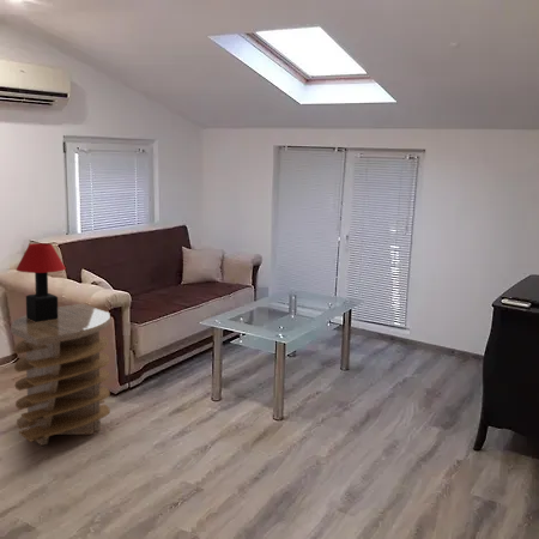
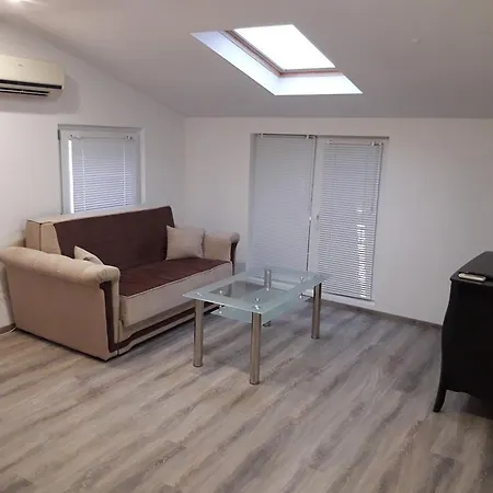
- table lamp [16,242,67,322]
- side table [10,302,111,447]
